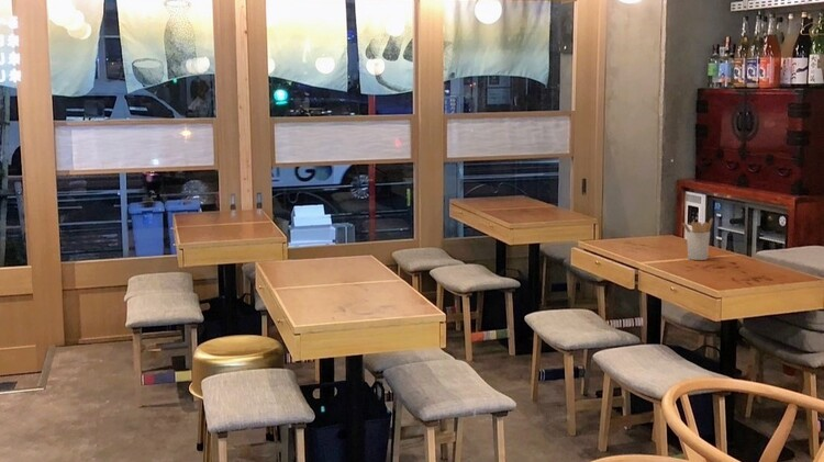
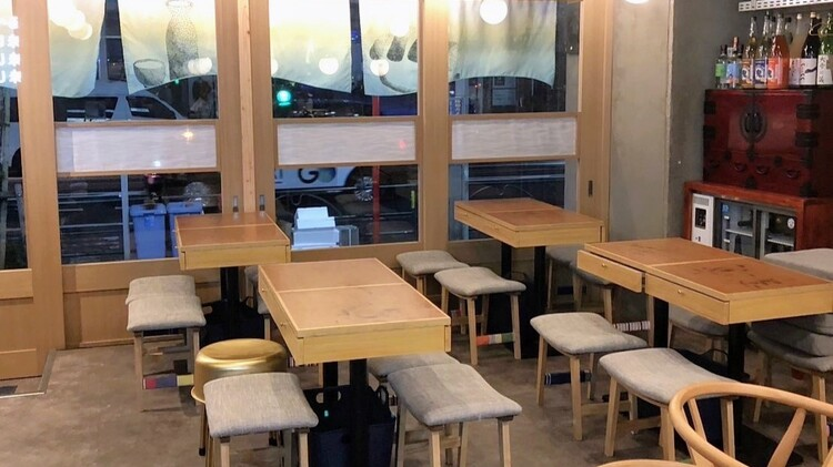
- utensil holder [681,217,713,261]
